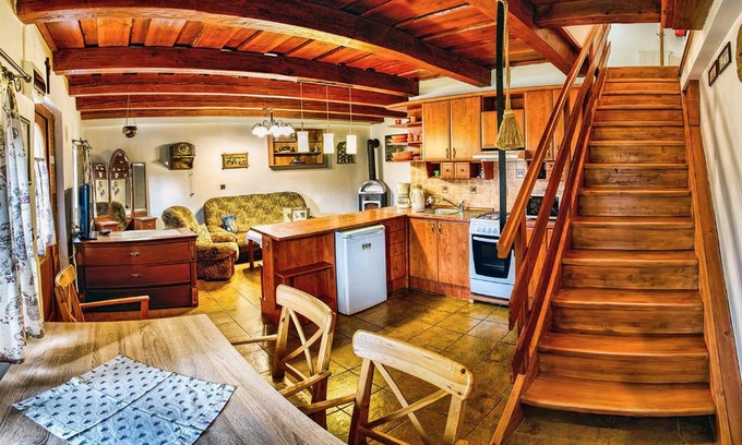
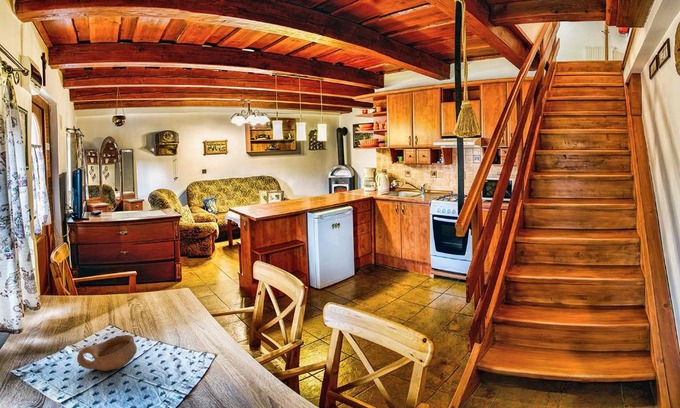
+ bowl [76,334,138,372]
